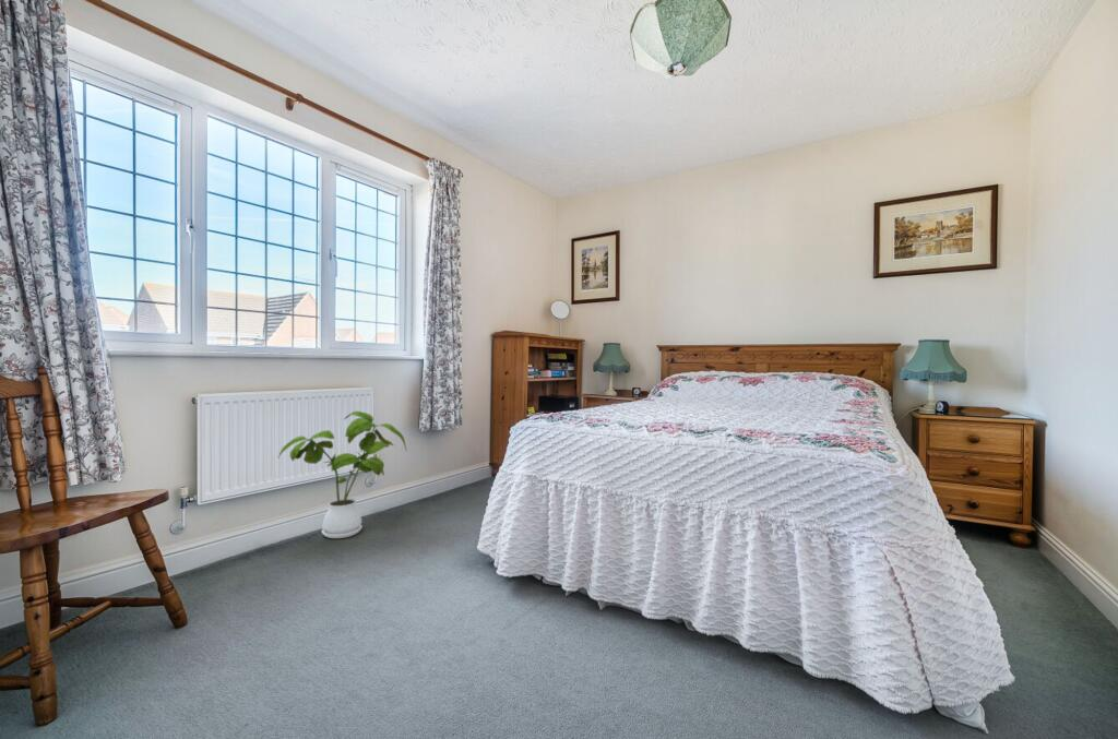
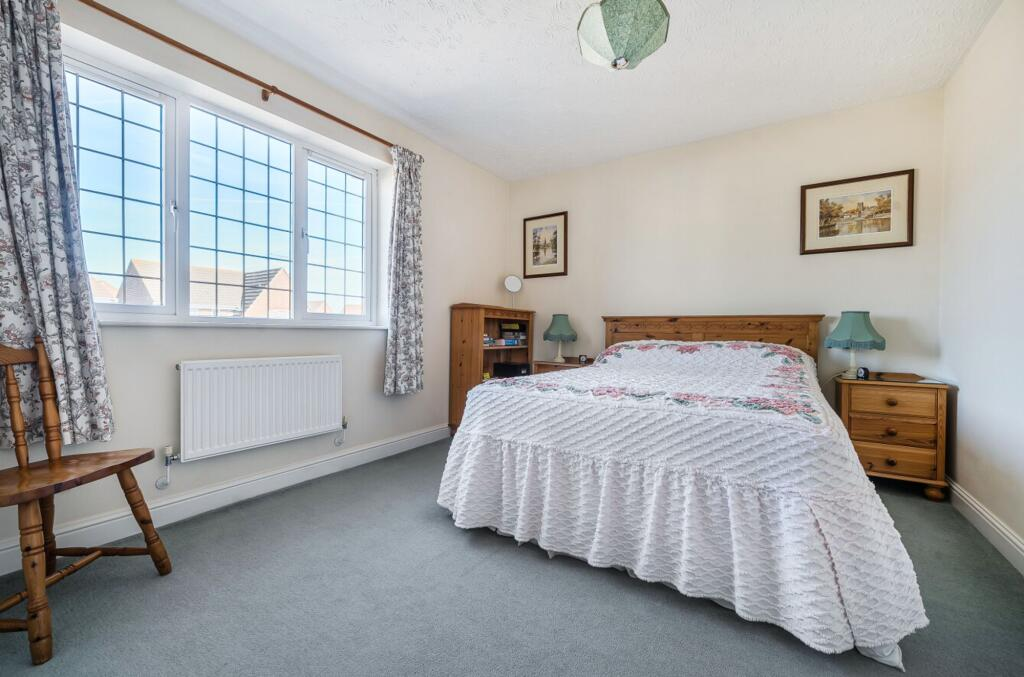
- house plant [277,410,408,539]
